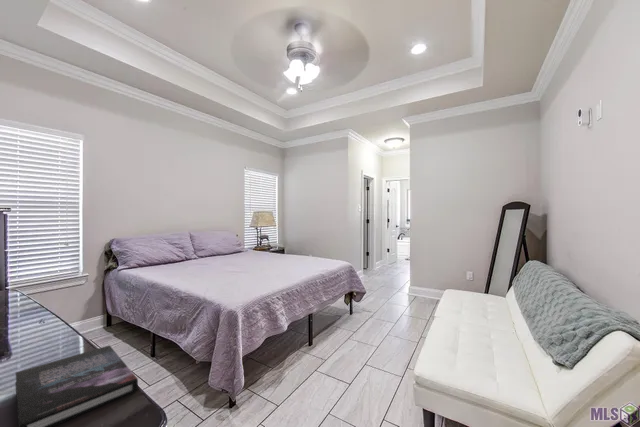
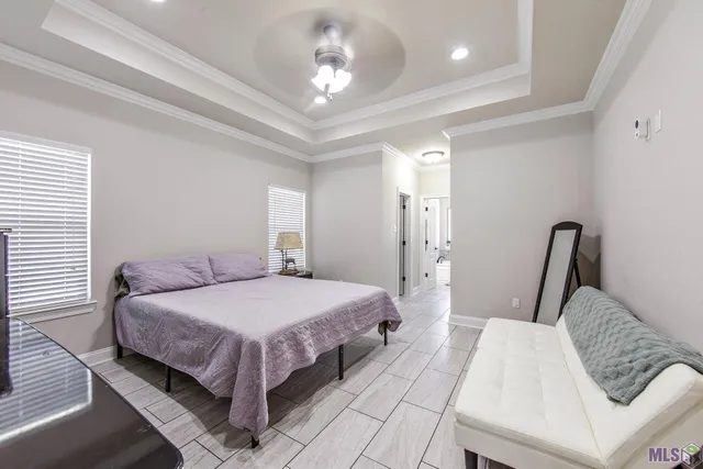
- book [14,344,139,427]
